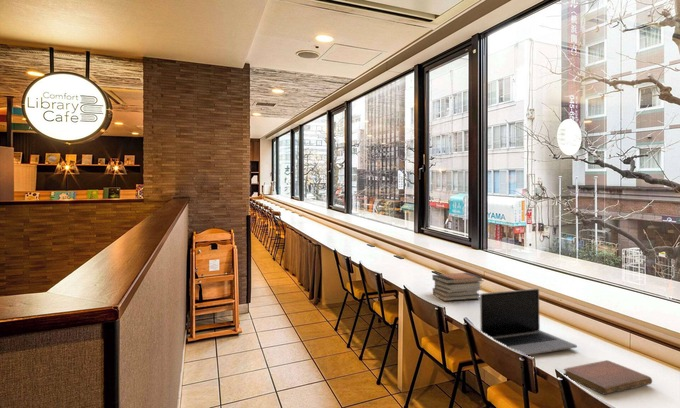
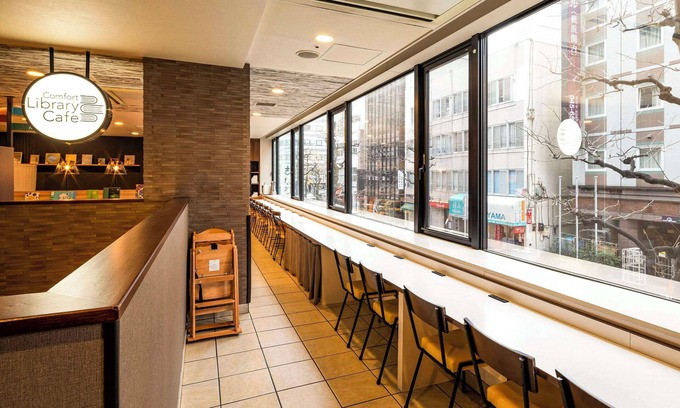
- notebook [563,359,653,396]
- book stack [432,272,485,302]
- laptop [479,288,578,356]
